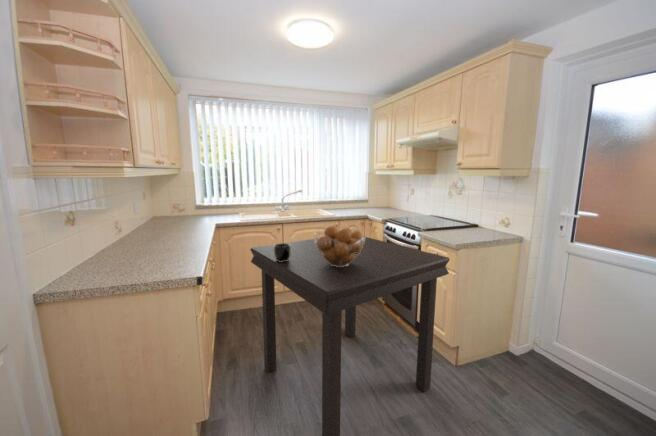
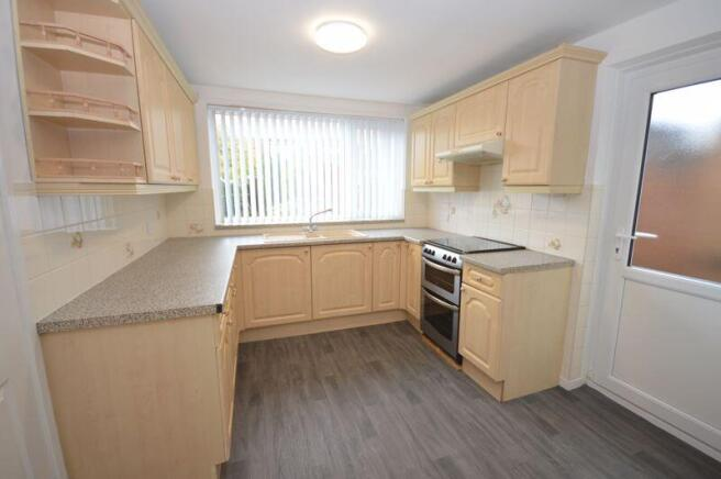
- mug [273,242,291,262]
- dining table [249,236,451,436]
- fruit basket [313,225,367,267]
